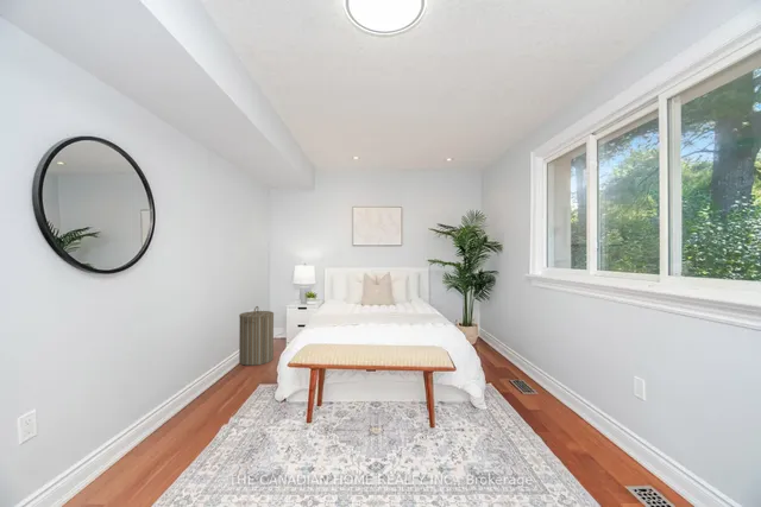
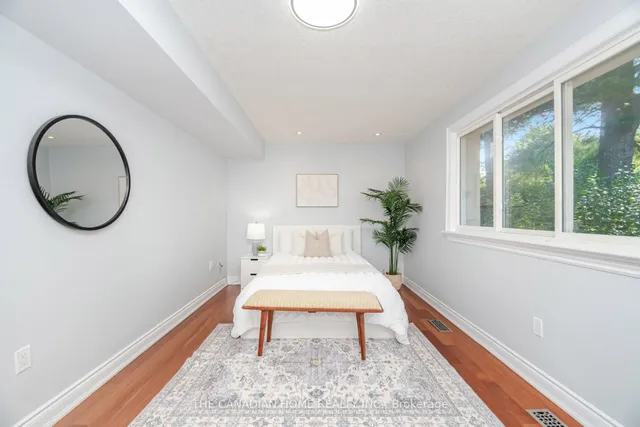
- laundry hamper [238,305,275,367]
